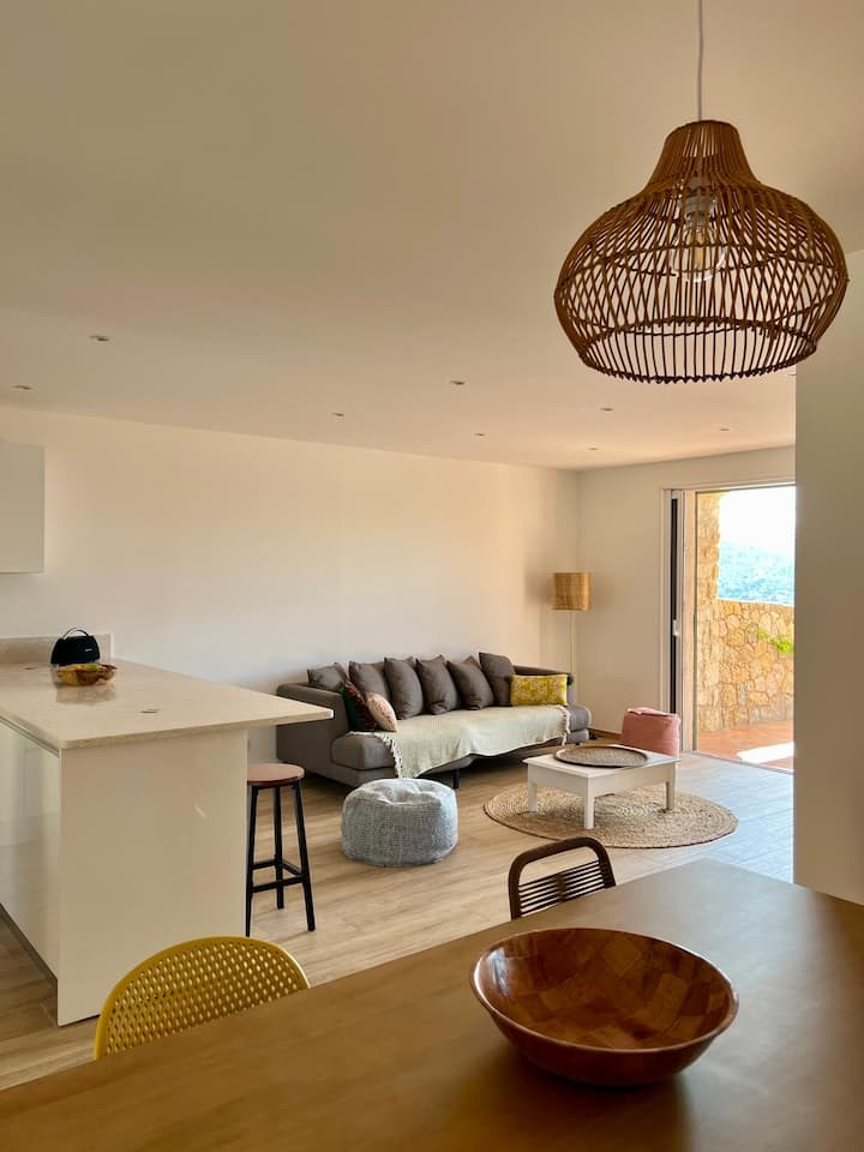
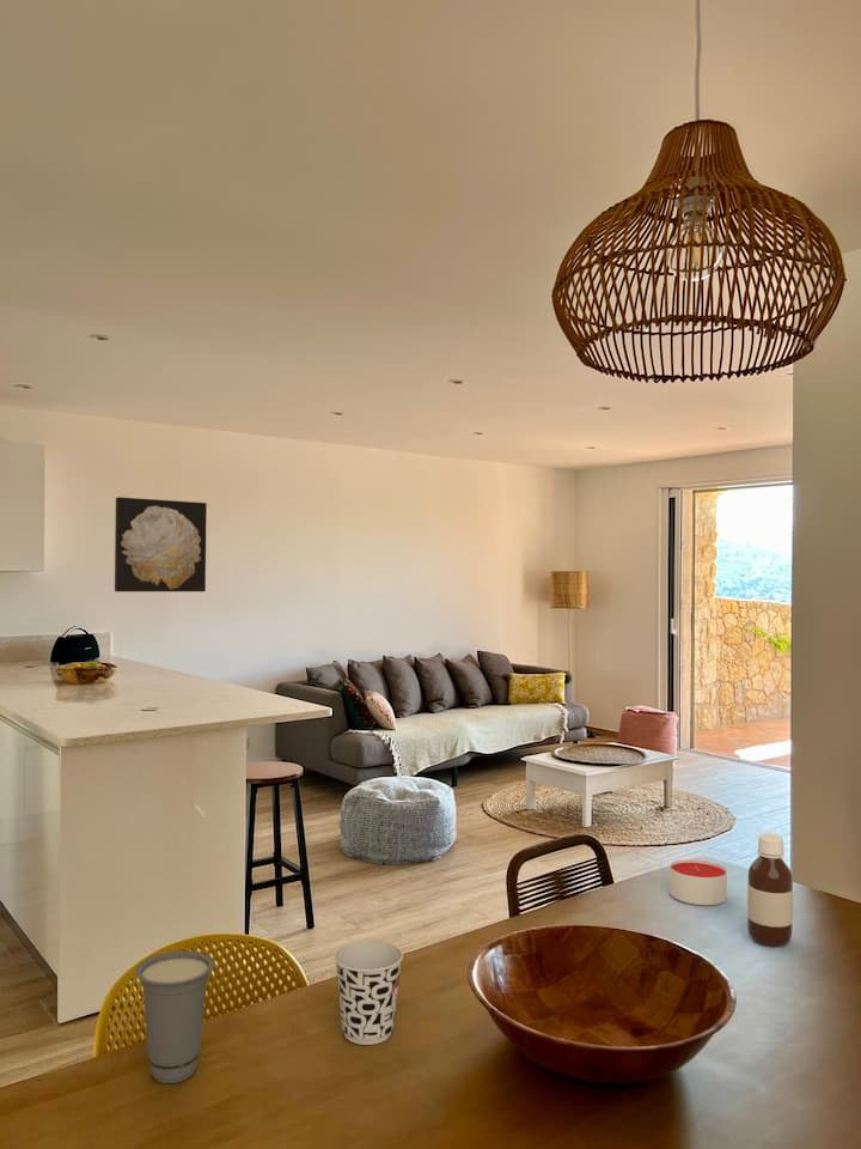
+ cup [134,949,215,1084]
+ bottle [746,833,794,947]
+ cup [332,940,404,1046]
+ candle [668,858,728,906]
+ wall art [114,496,208,592]
